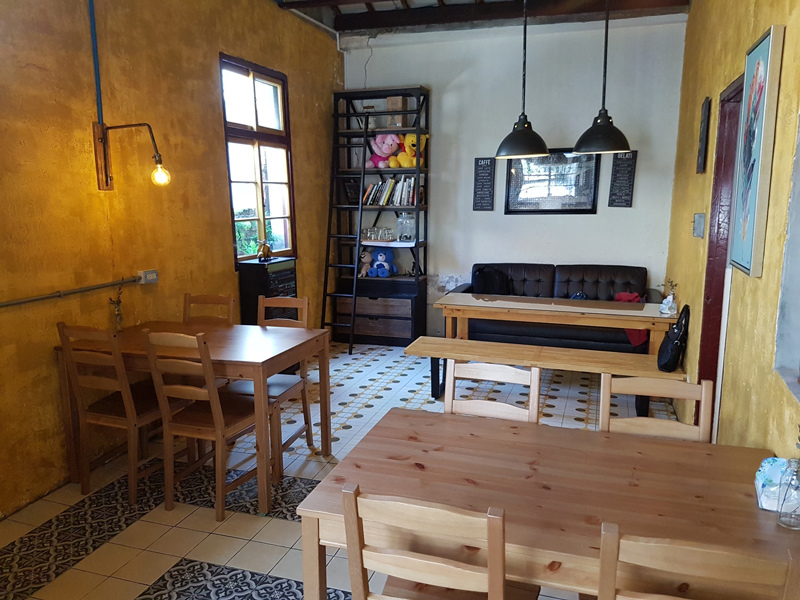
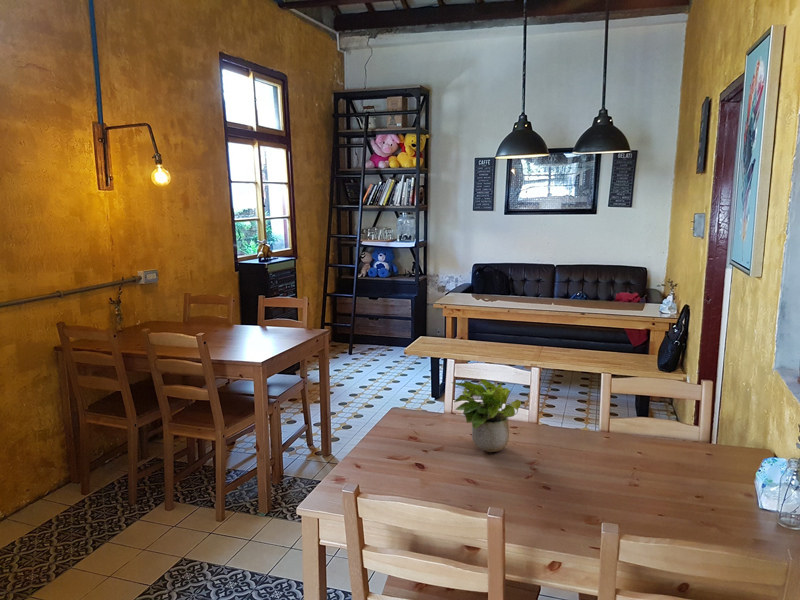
+ potted plant [450,378,522,453]
